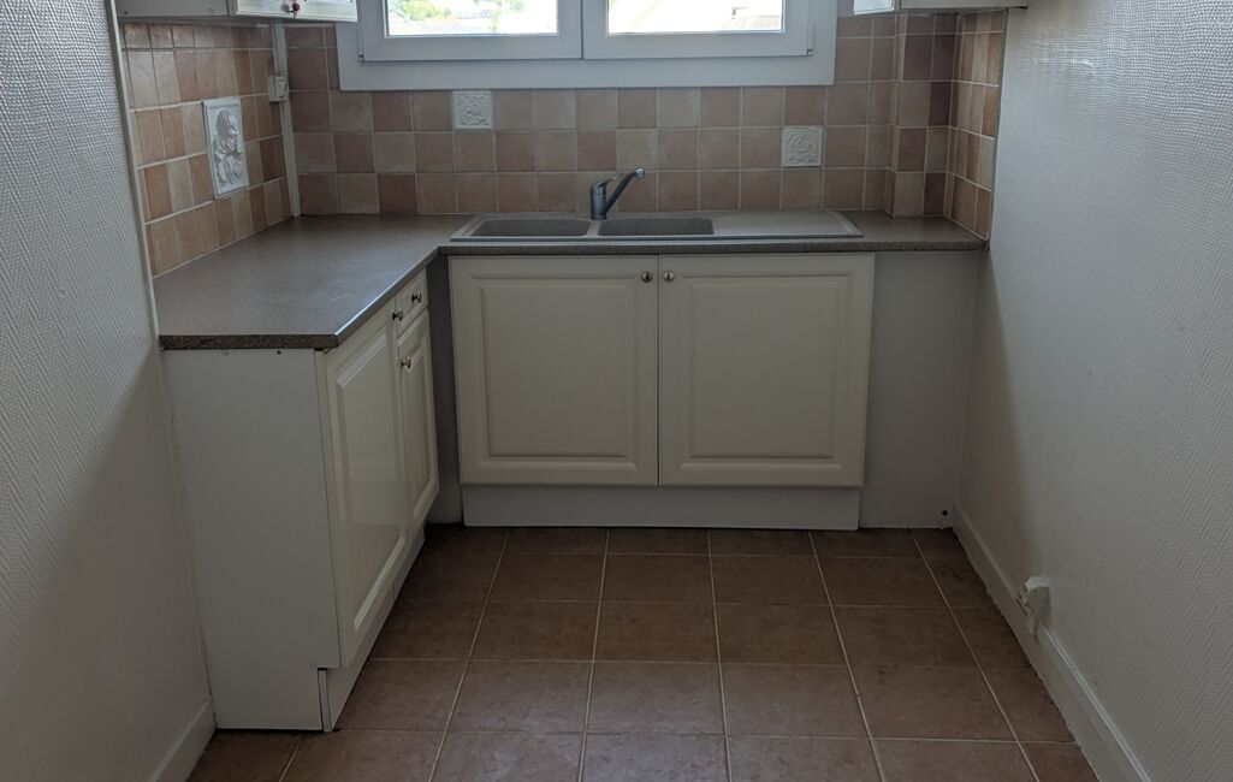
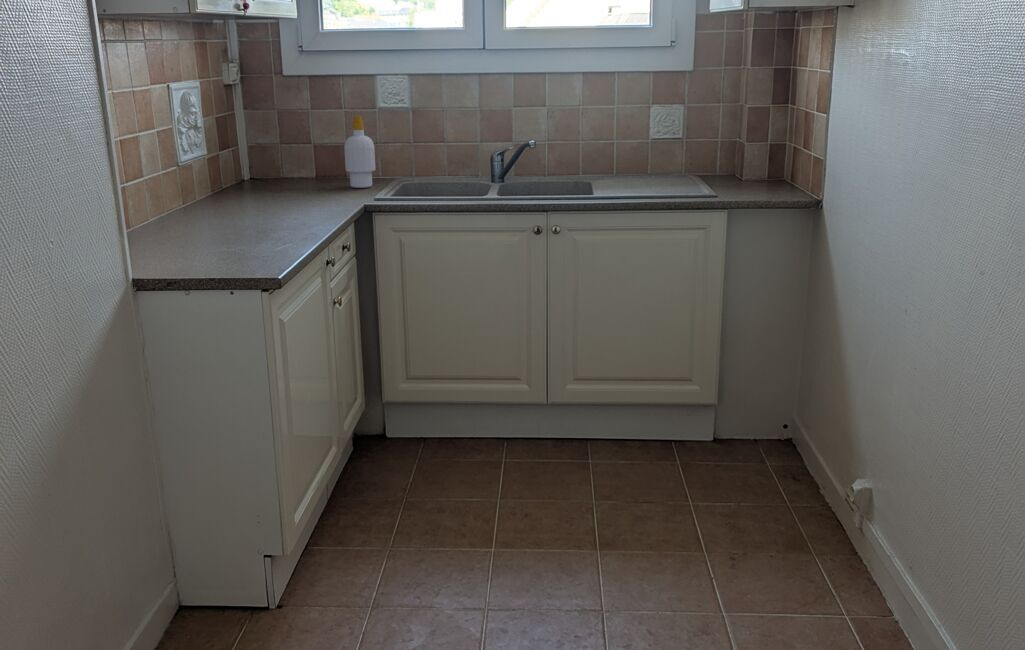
+ soap bottle [343,115,376,189]
